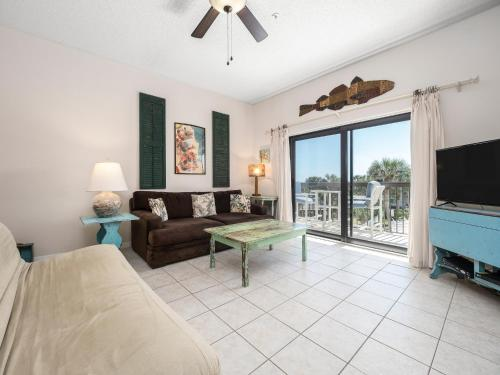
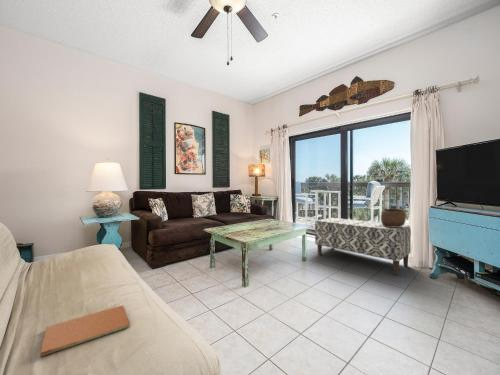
+ clay pot [380,207,407,227]
+ bench [314,217,412,275]
+ book [39,304,131,358]
